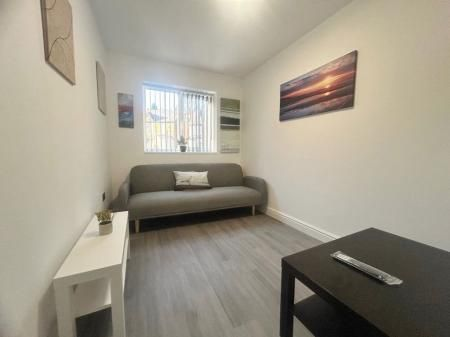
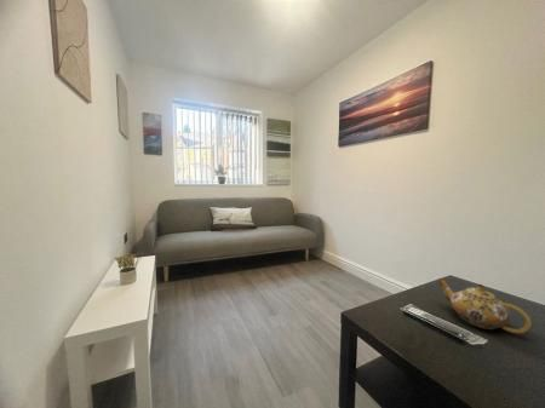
+ teapot [436,277,533,334]
